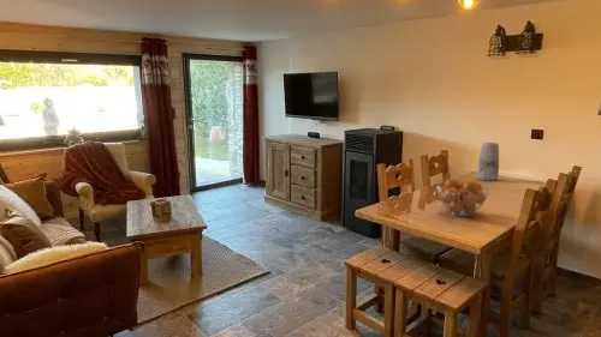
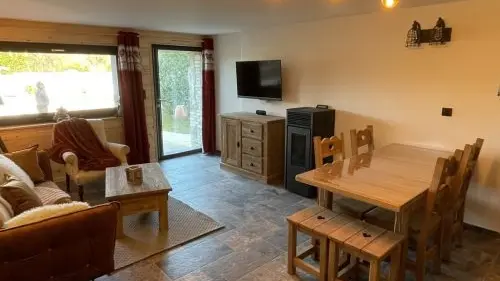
- vase [476,142,500,182]
- fruit basket [435,177,490,217]
